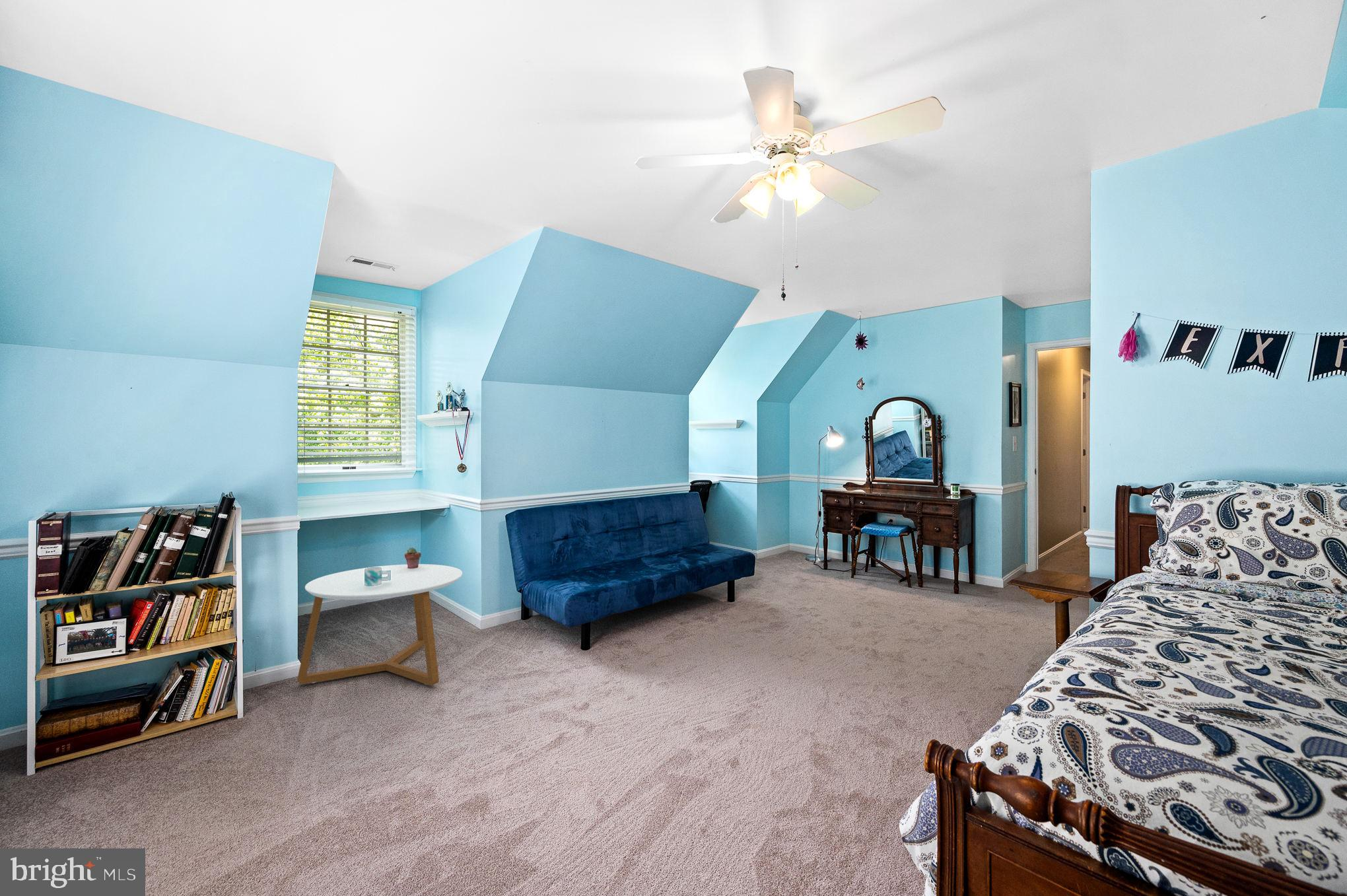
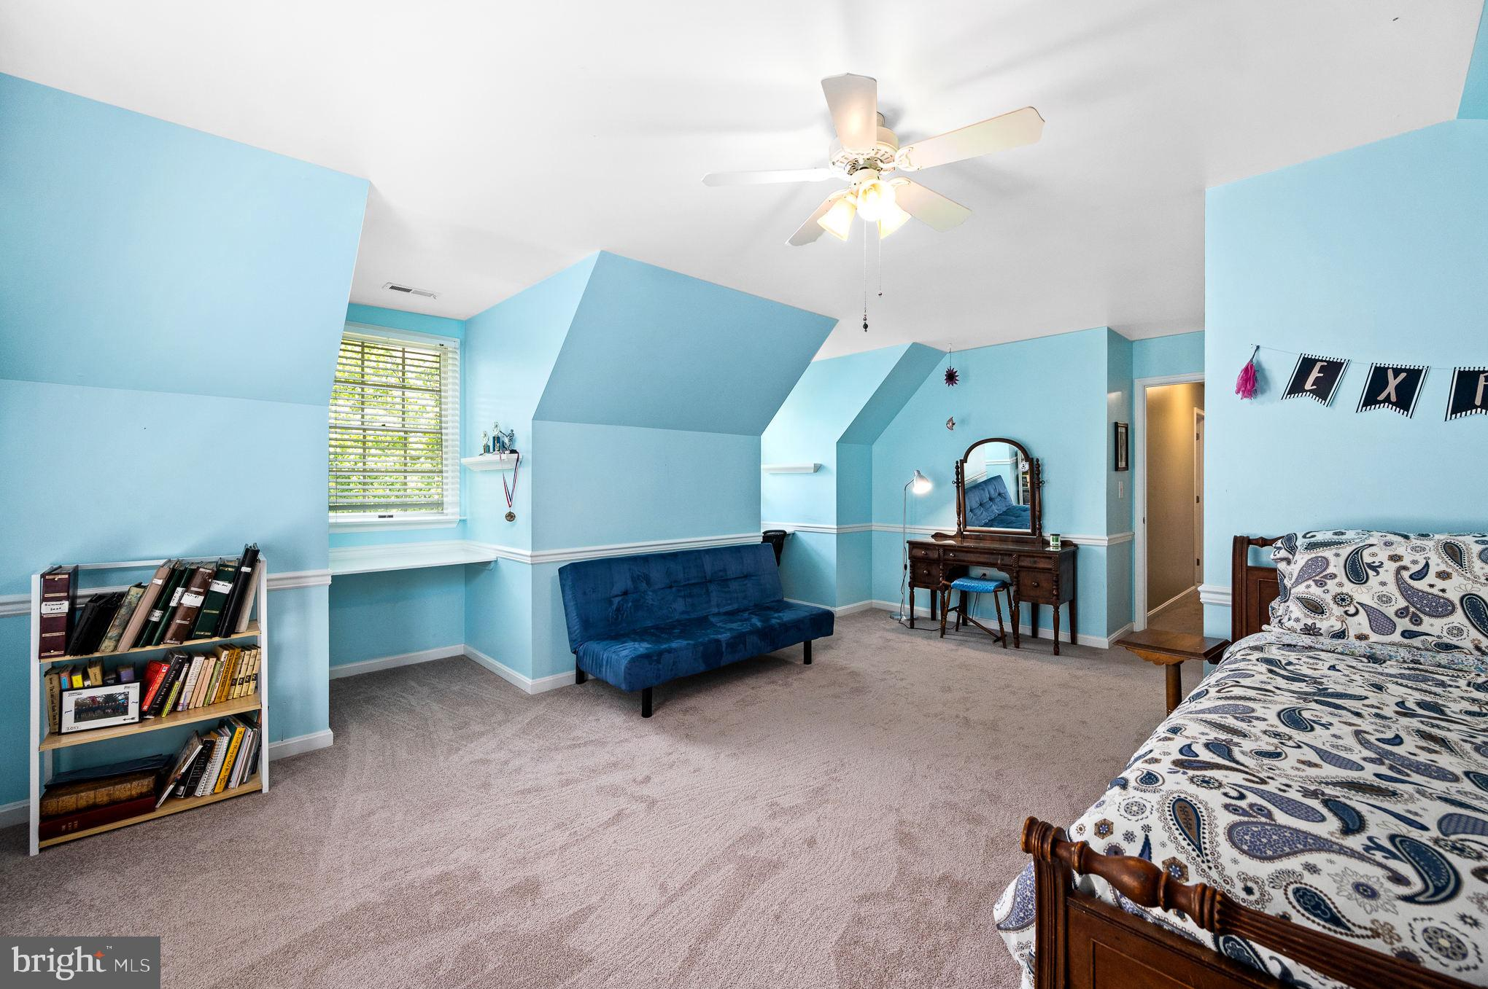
- potted succulent [404,547,422,569]
- mug [364,567,391,586]
- coffee table [296,563,463,686]
